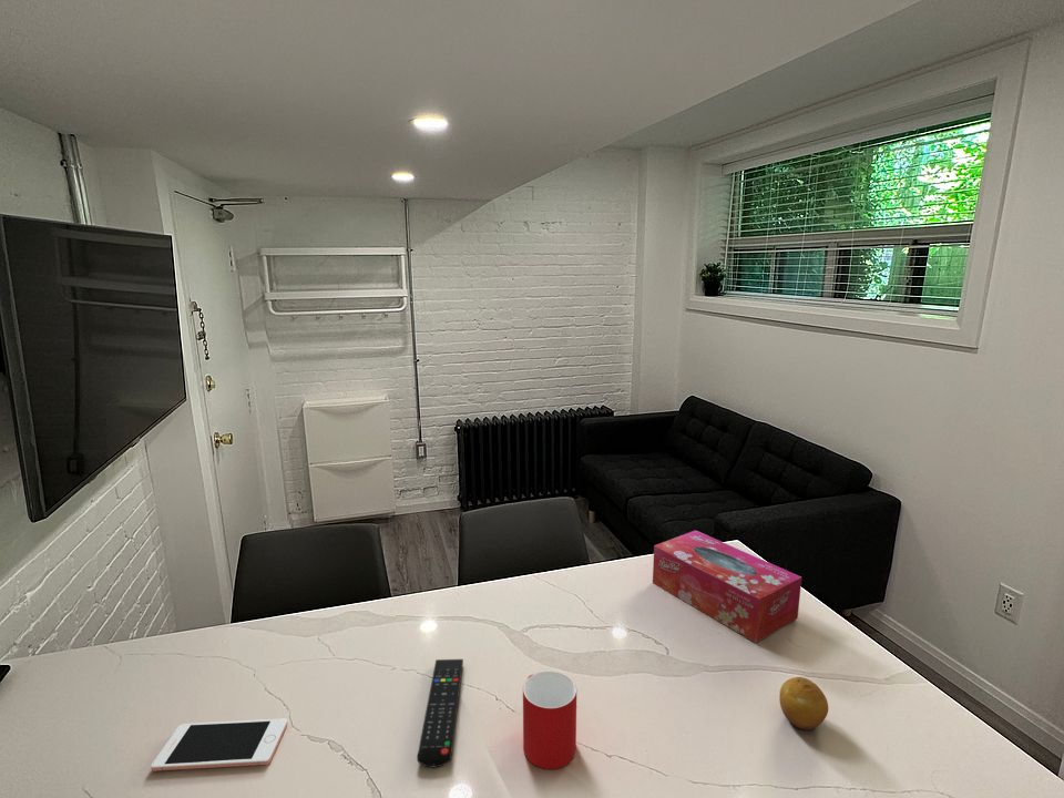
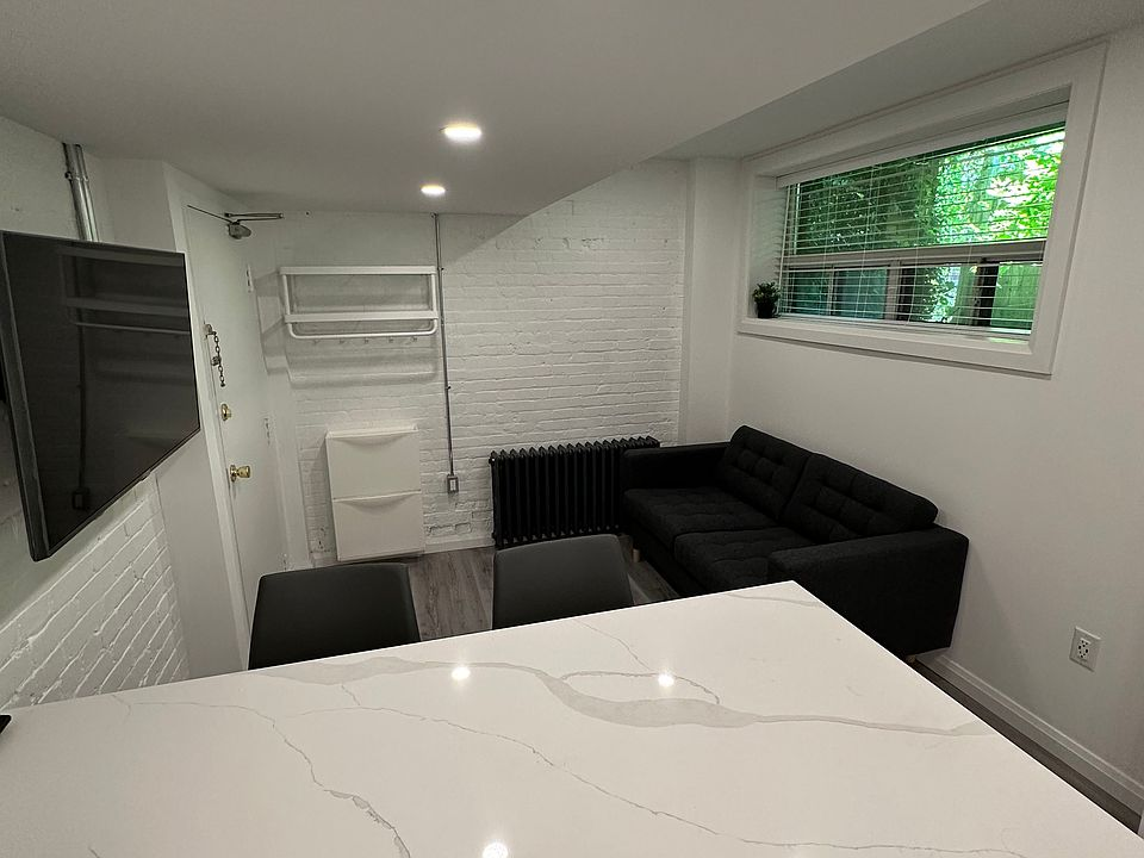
- fruit [778,676,829,732]
- cell phone [150,718,288,773]
- cup [522,671,577,770]
- tissue box [652,530,802,644]
- remote control [416,658,464,769]
